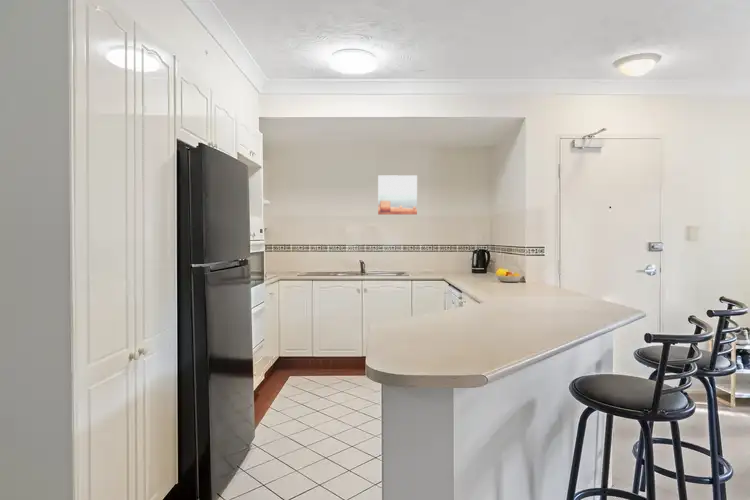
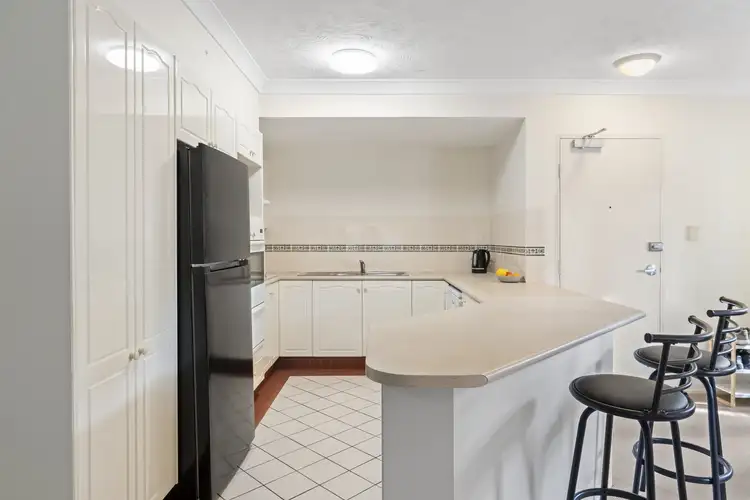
- wall art [377,174,418,216]
